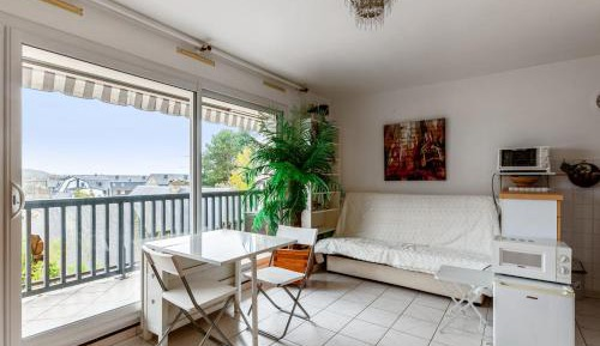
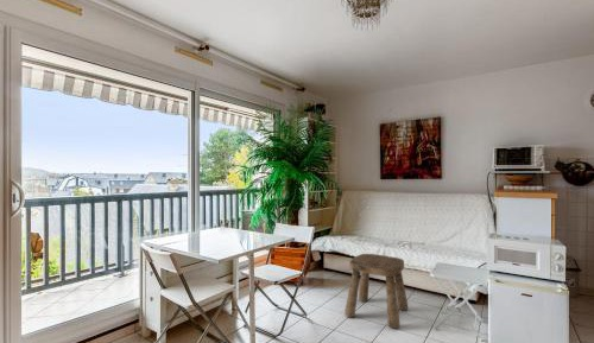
+ stool [343,253,410,330]
